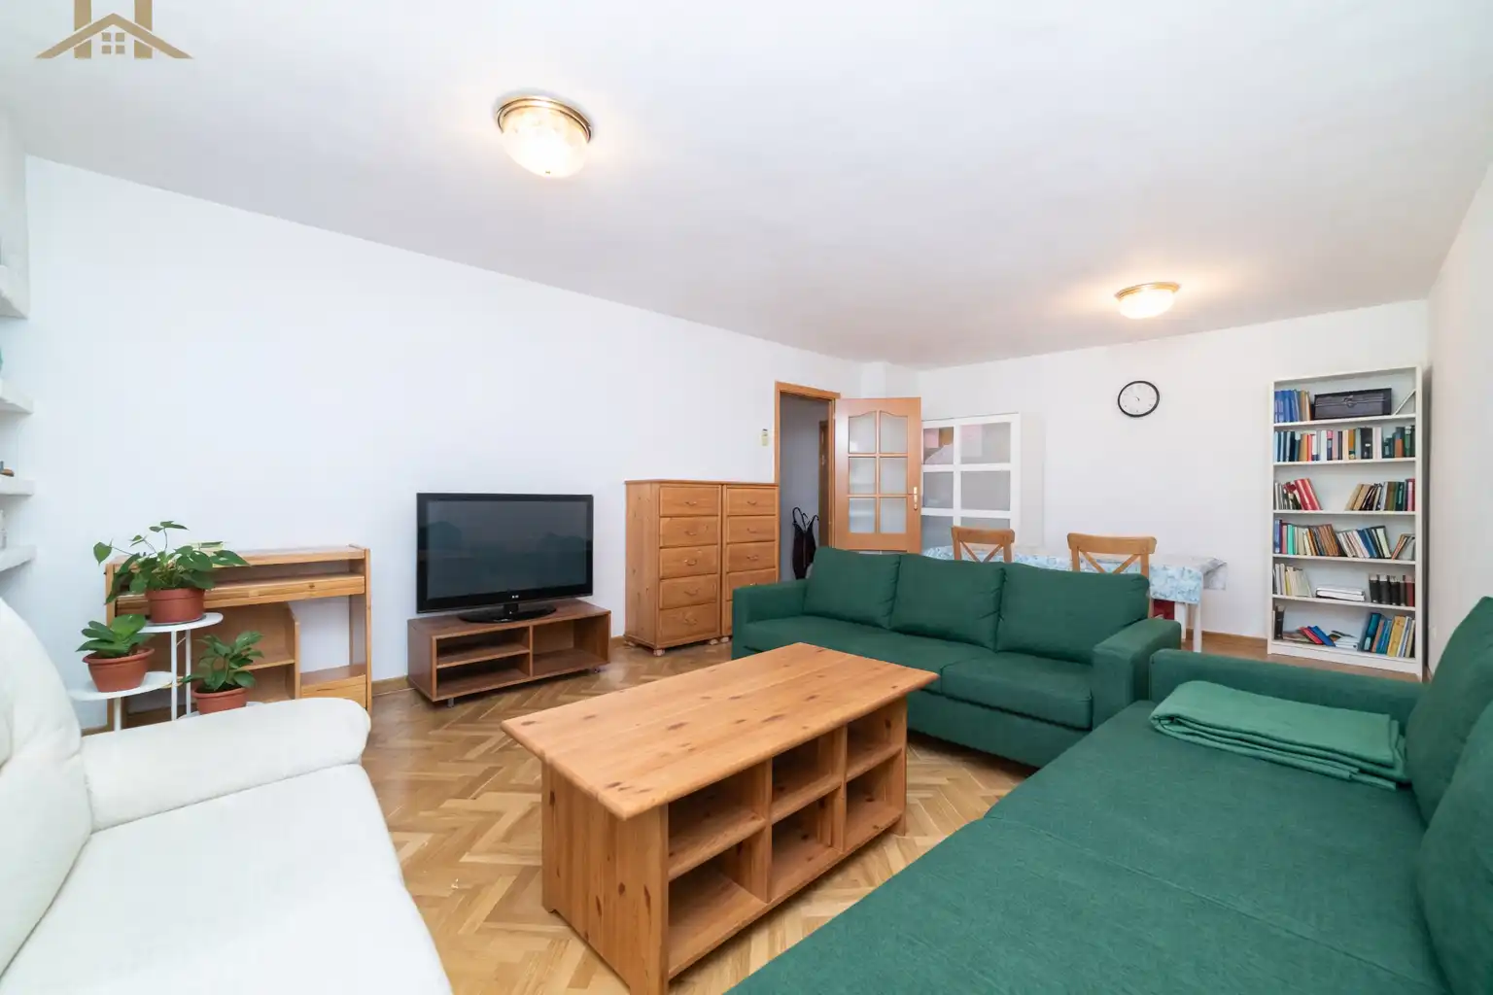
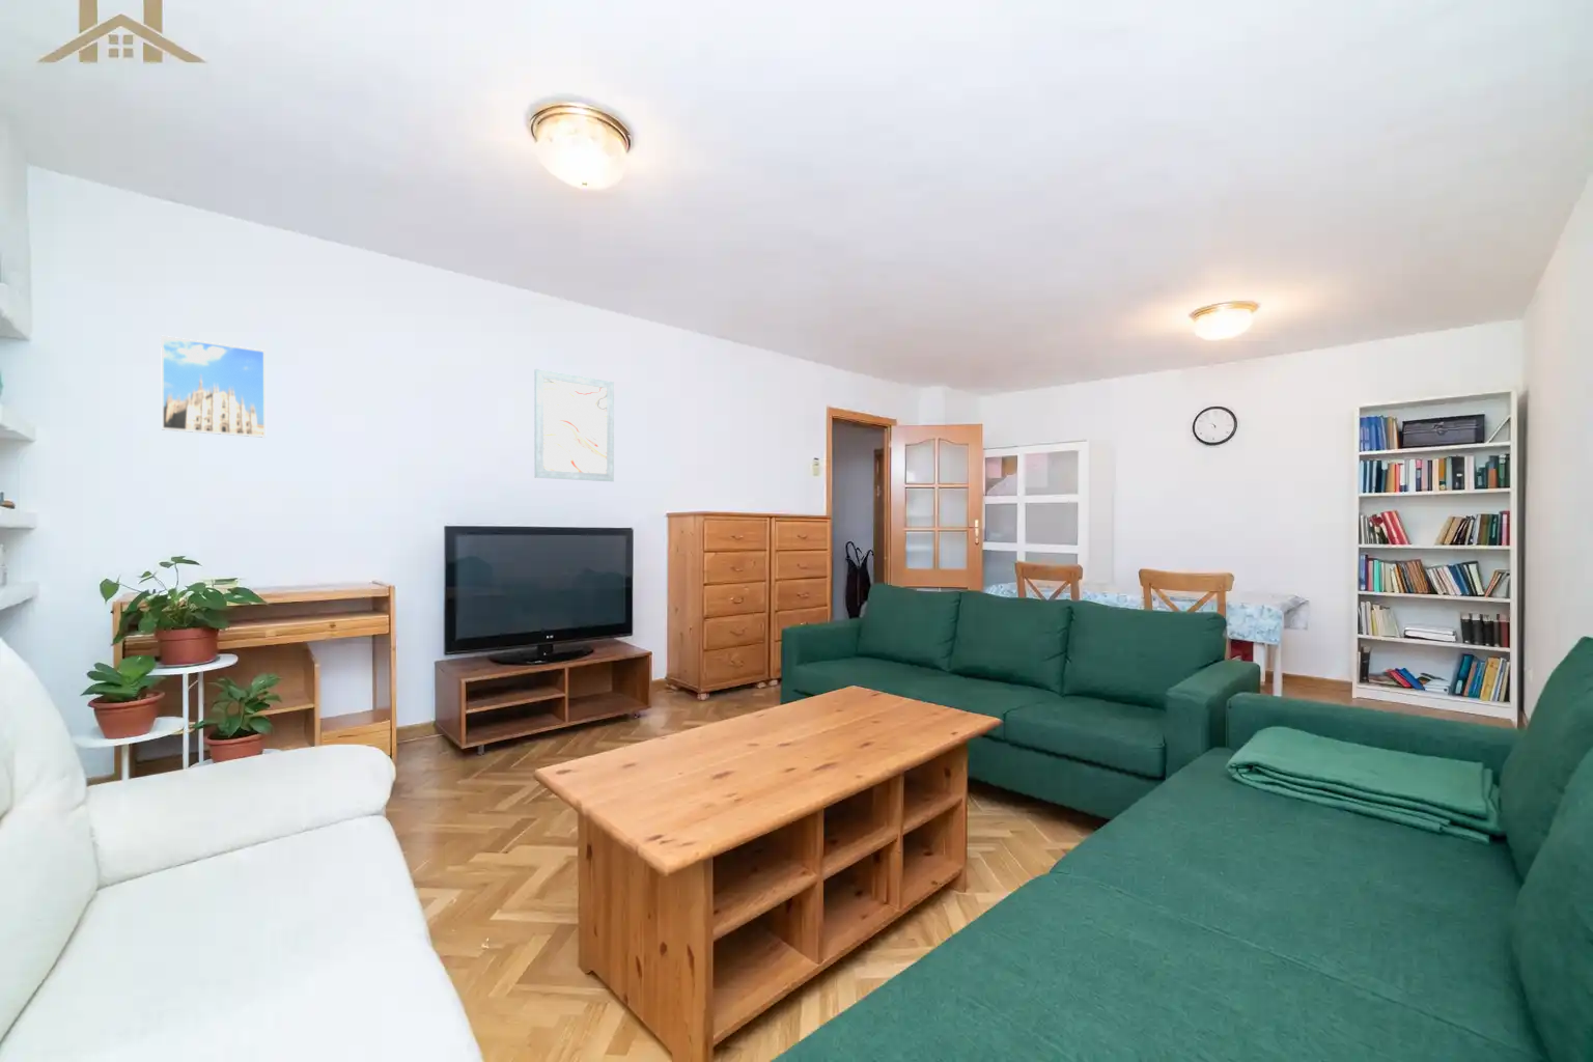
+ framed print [160,334,267,439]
+ wall art [535,369,615,482]
